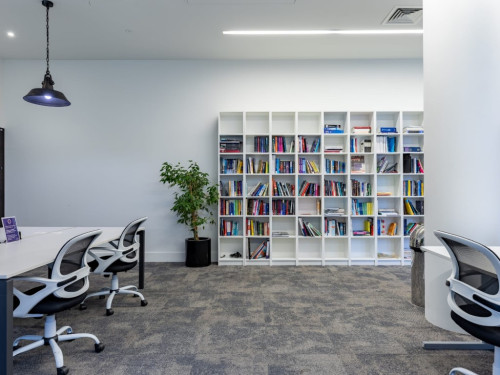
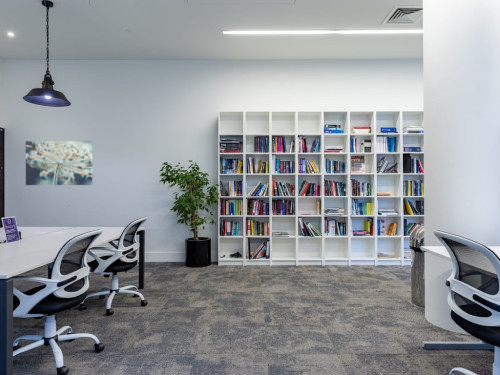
+ wall art [25,140,93,186]
